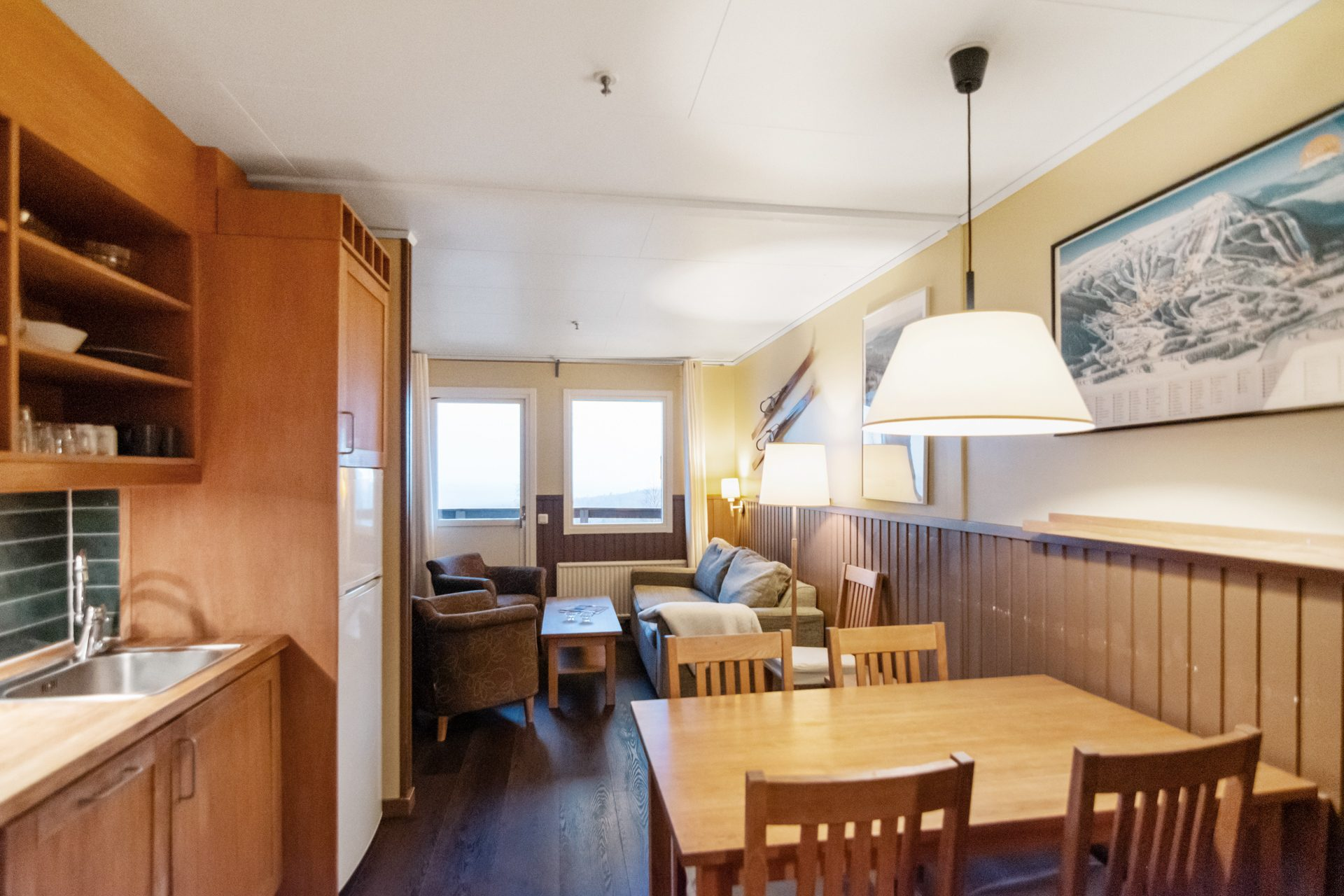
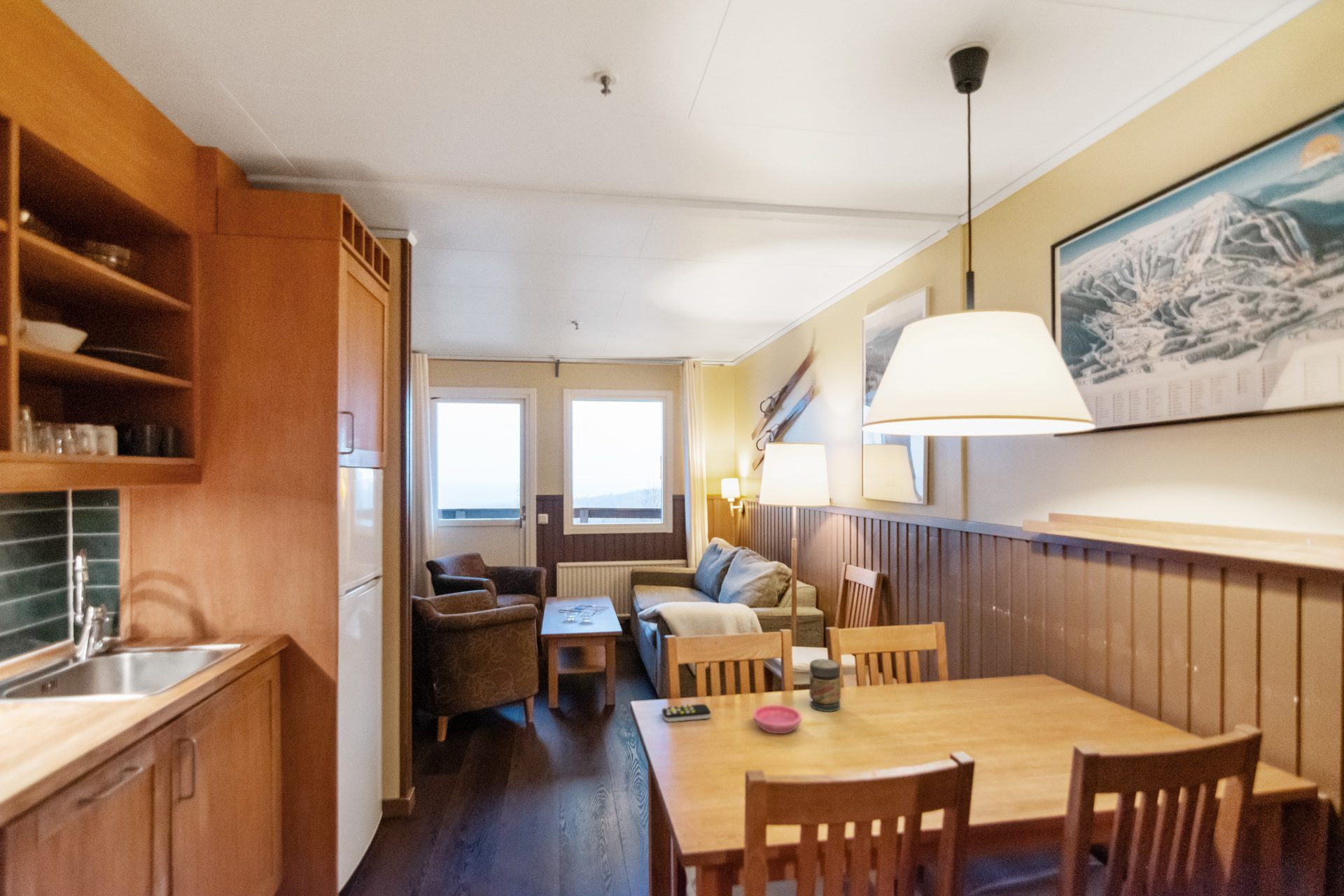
+ remote control [661,703,712,722]
+ jar [809,658,841,713]
+ saucer [752,704,802,734]
